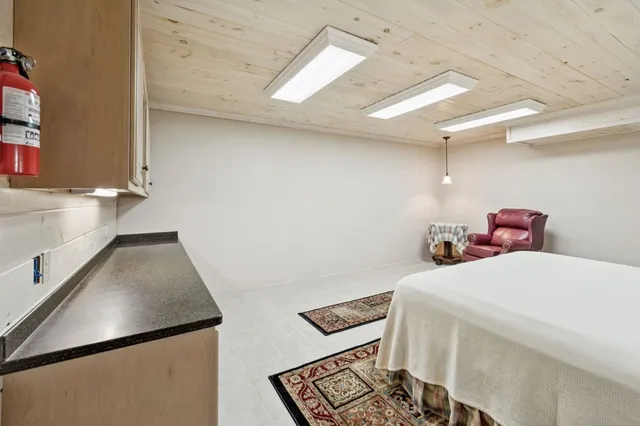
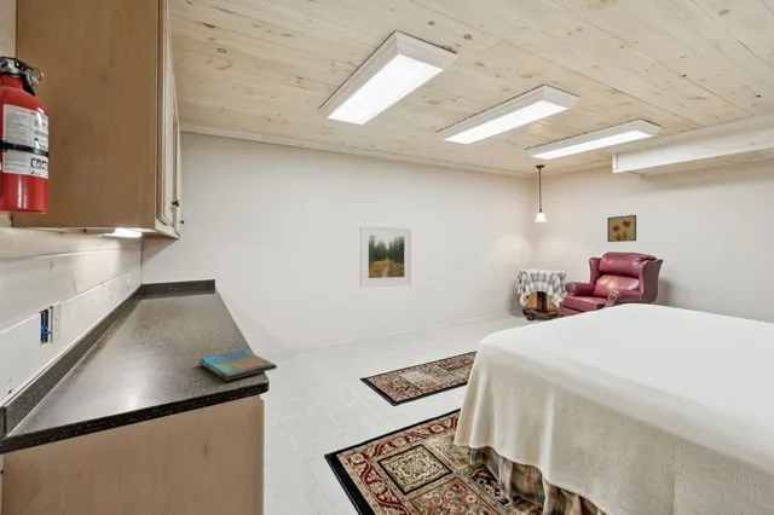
+ dish towel [198,348,278,382]
+ wall art [606,214,637,243]
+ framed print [359,225,412,289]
